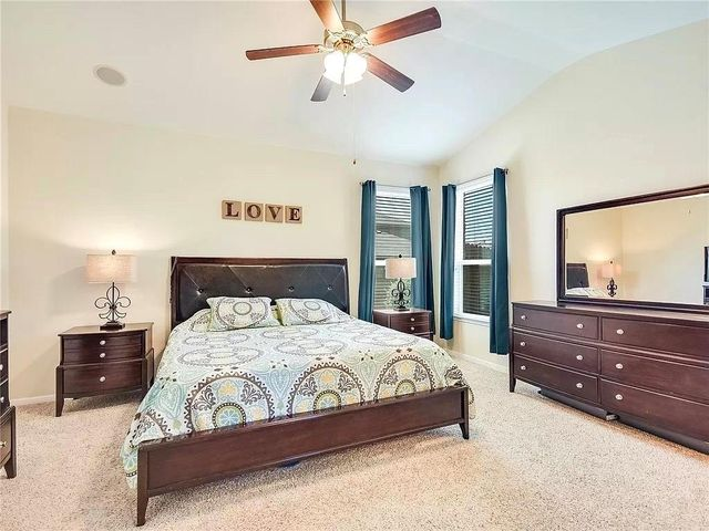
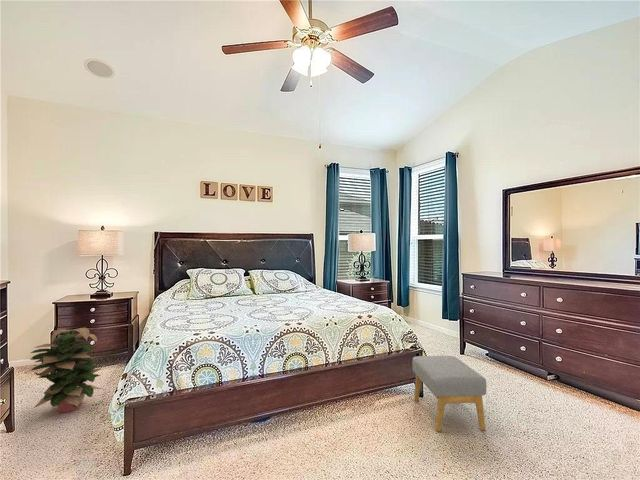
+ decorative plant [29,326,103,413]
+ footstool [411,355,487,432]
